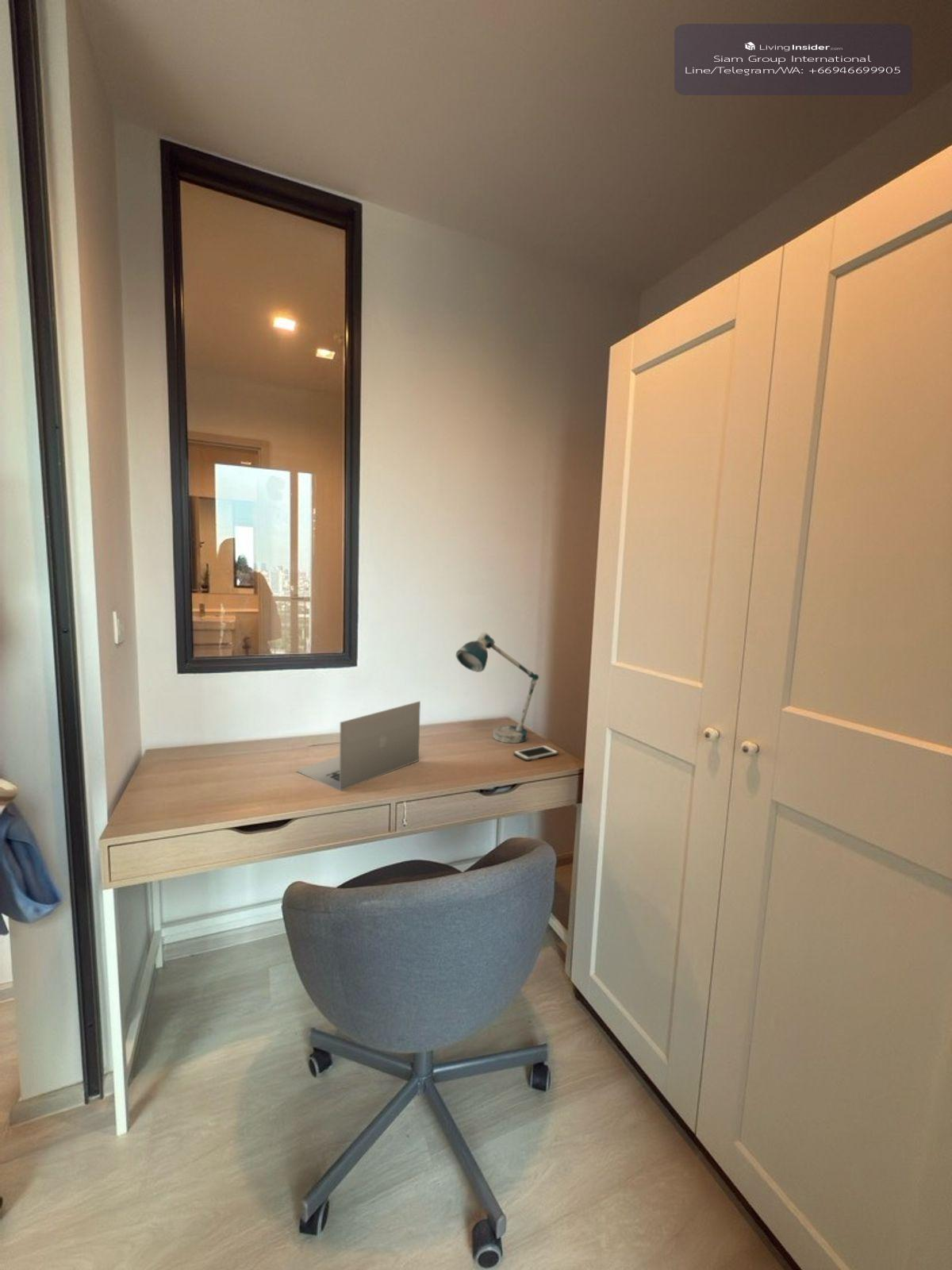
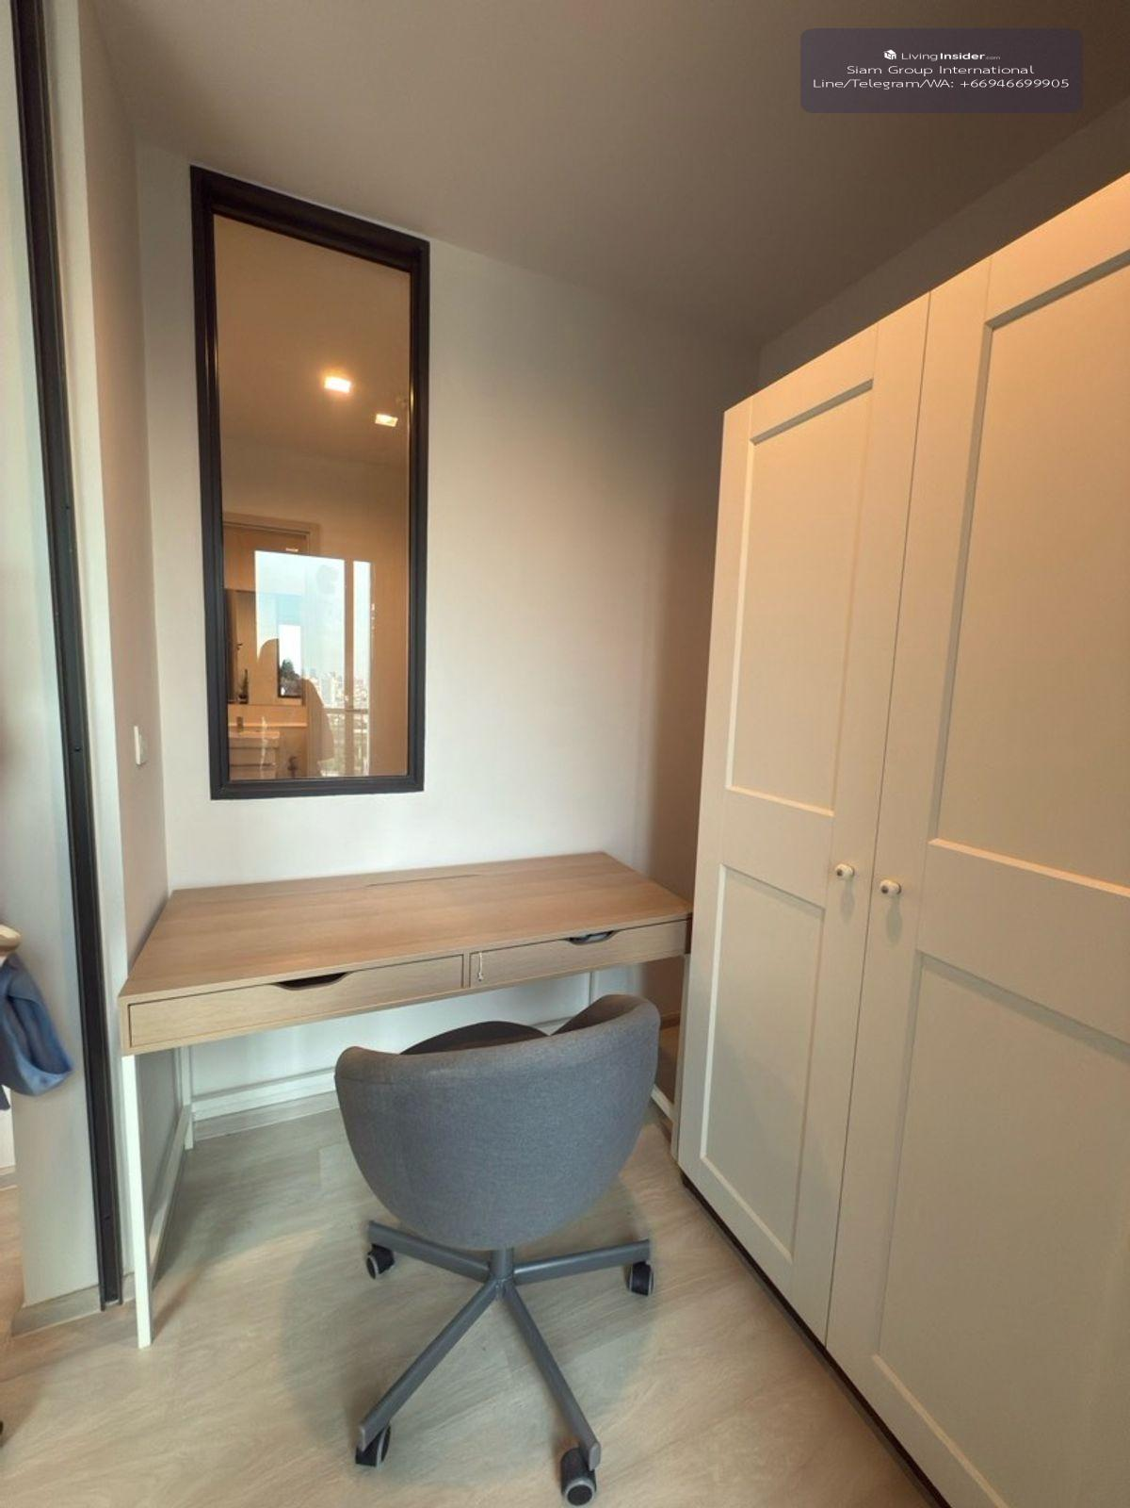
- laptop [295,700,421,791]
- desk lamp [455,632,539,744]
- cell phone [512,745,559,762]
